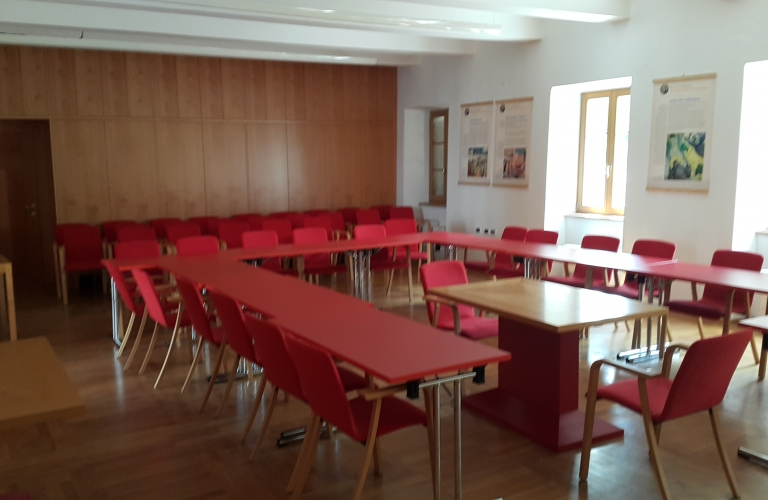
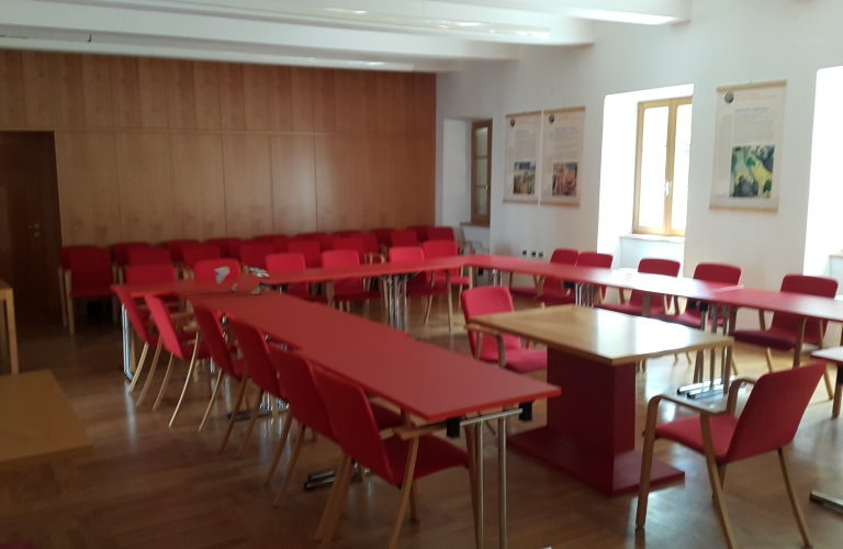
+ papers [213,265,273,295]
